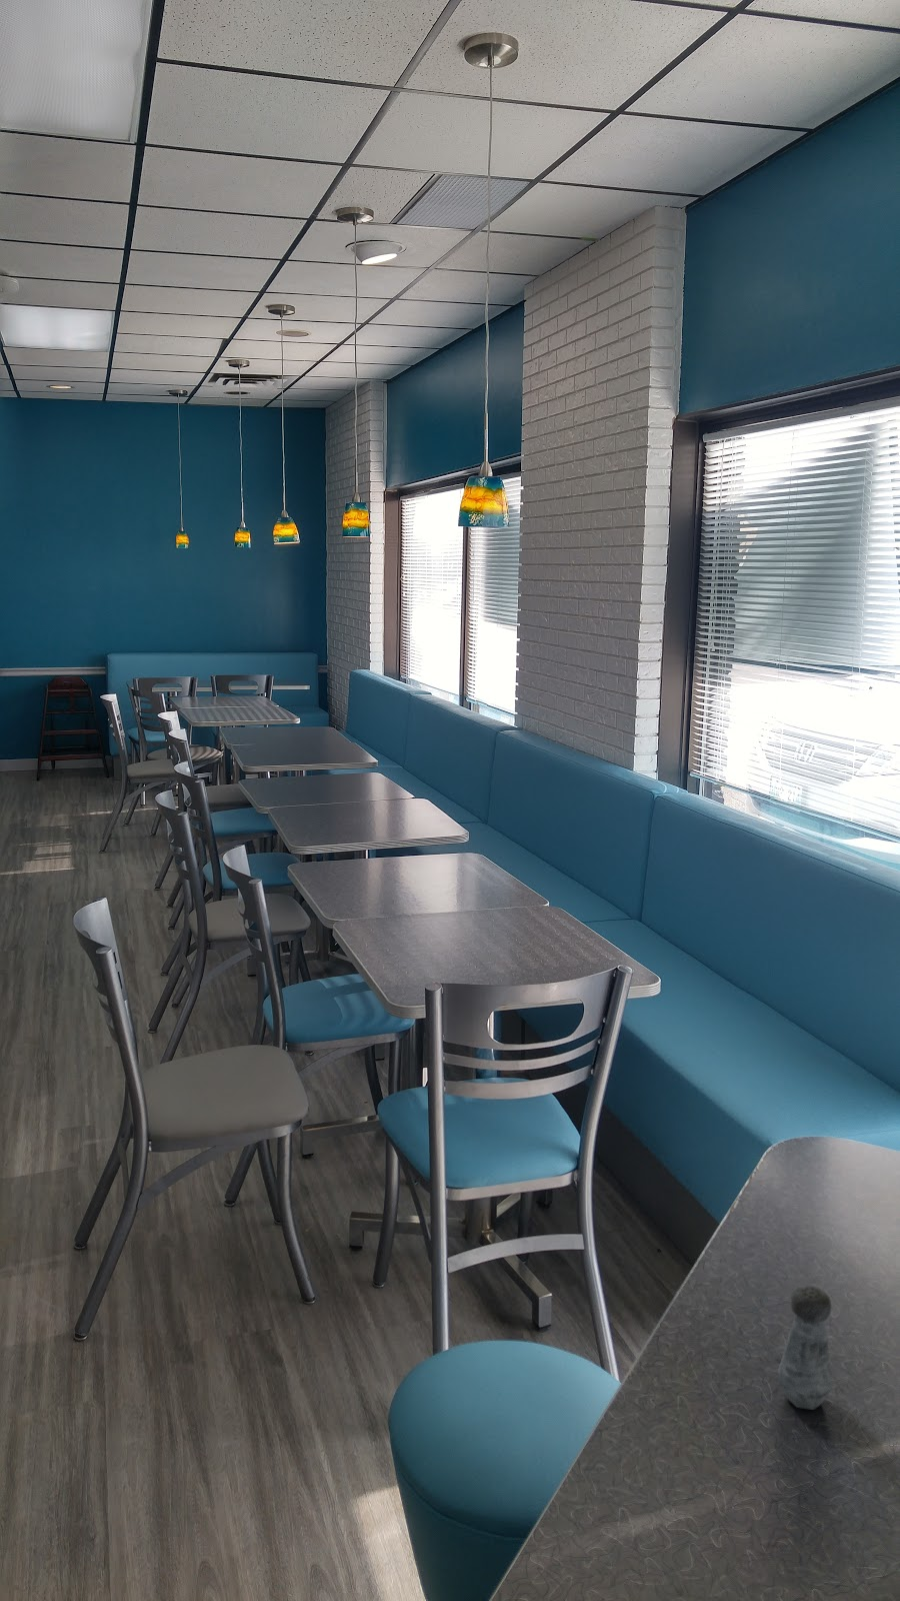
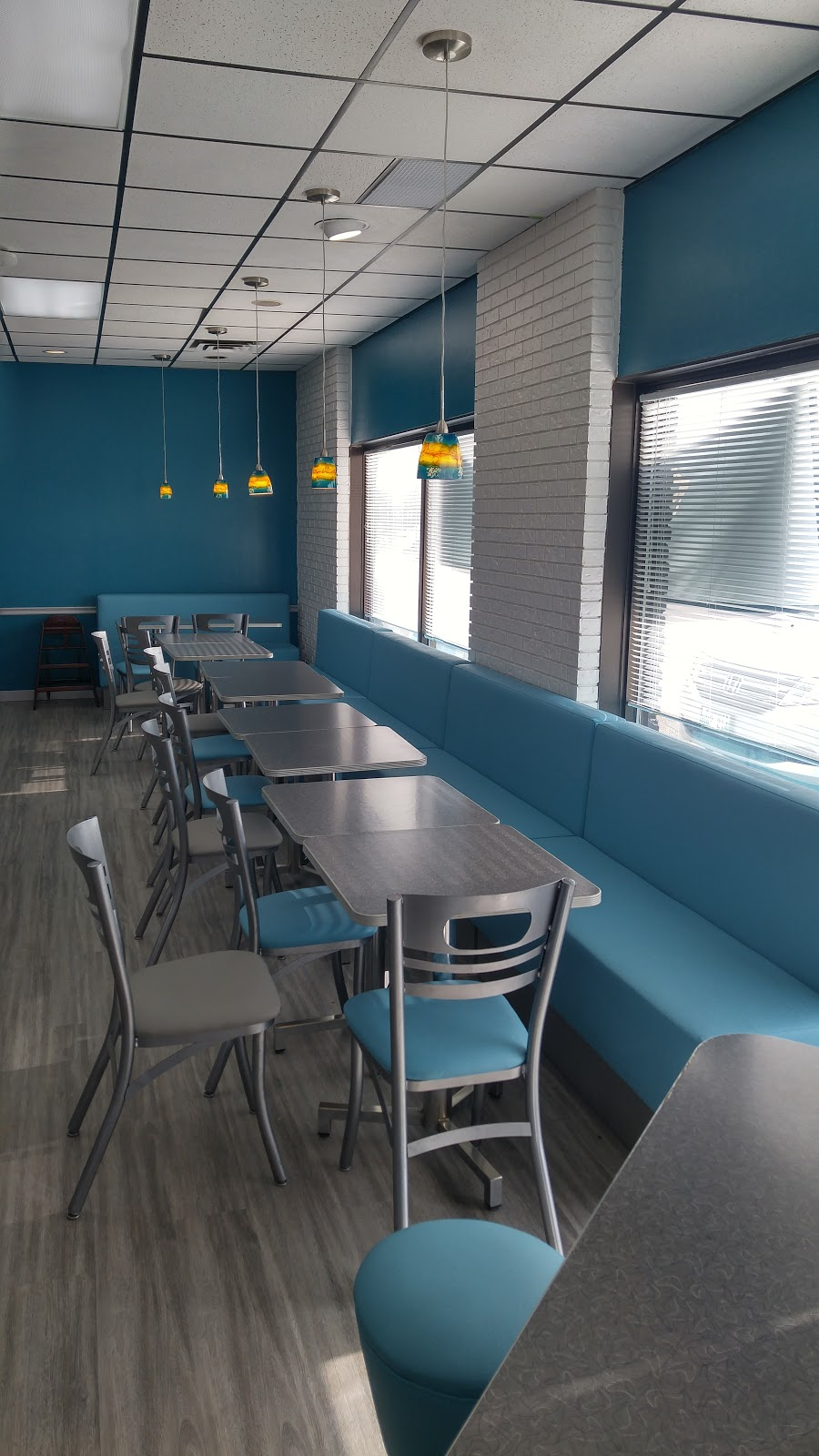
- salt shaker [777,1284,833,1411]
